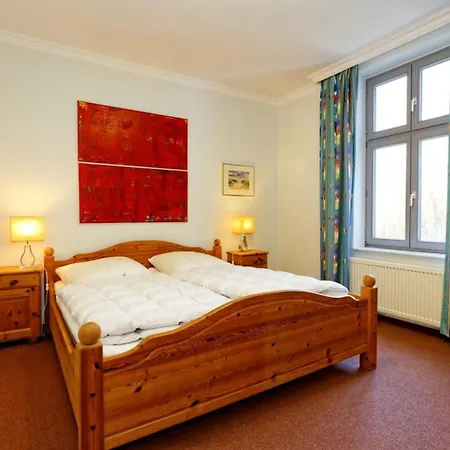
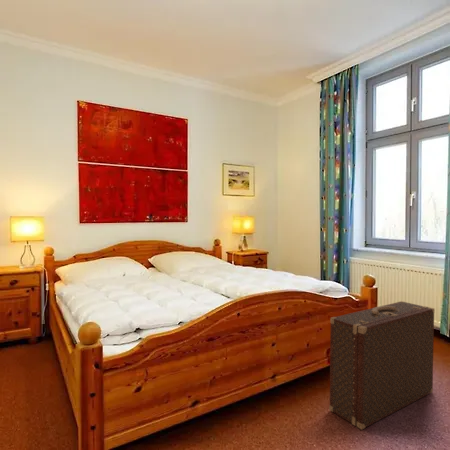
+ suitcase [328,300,436,431]
